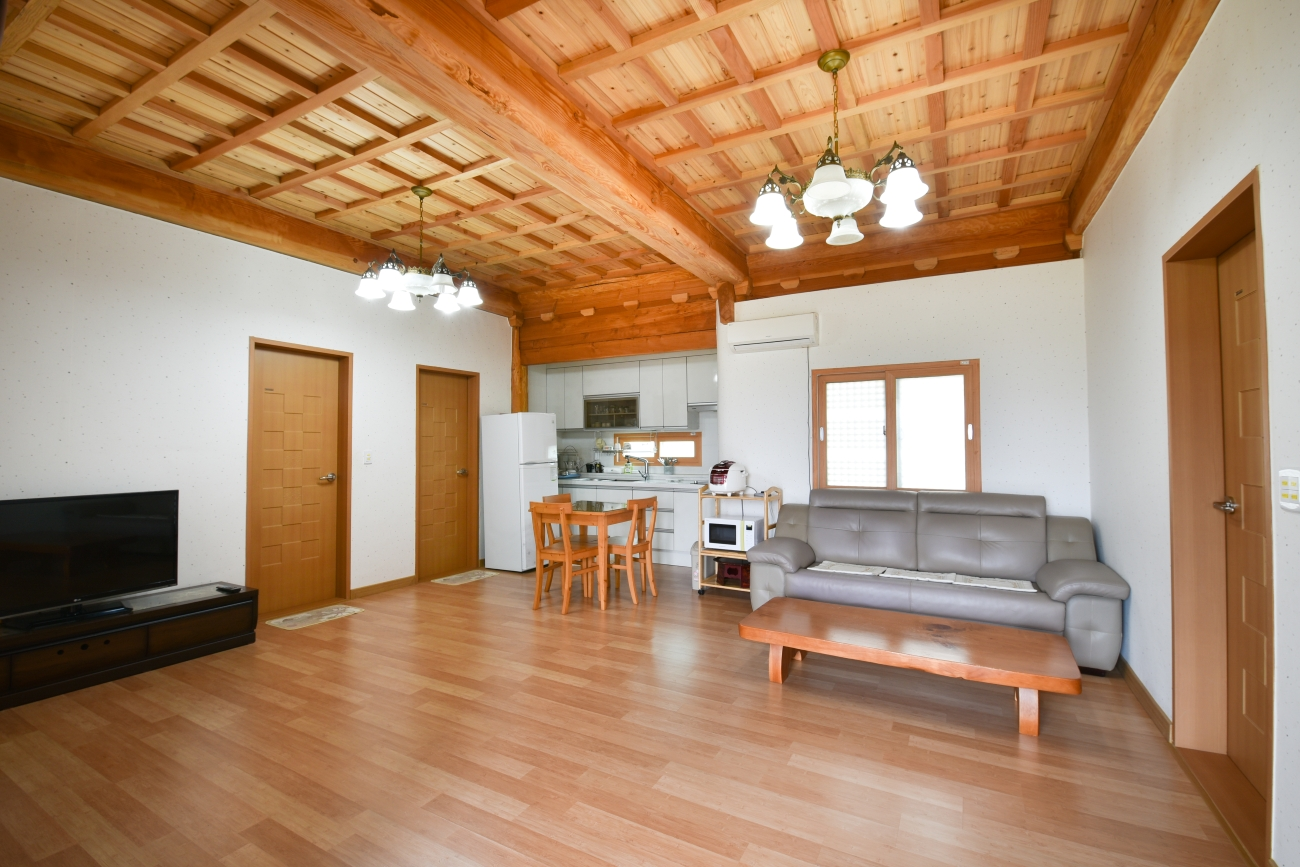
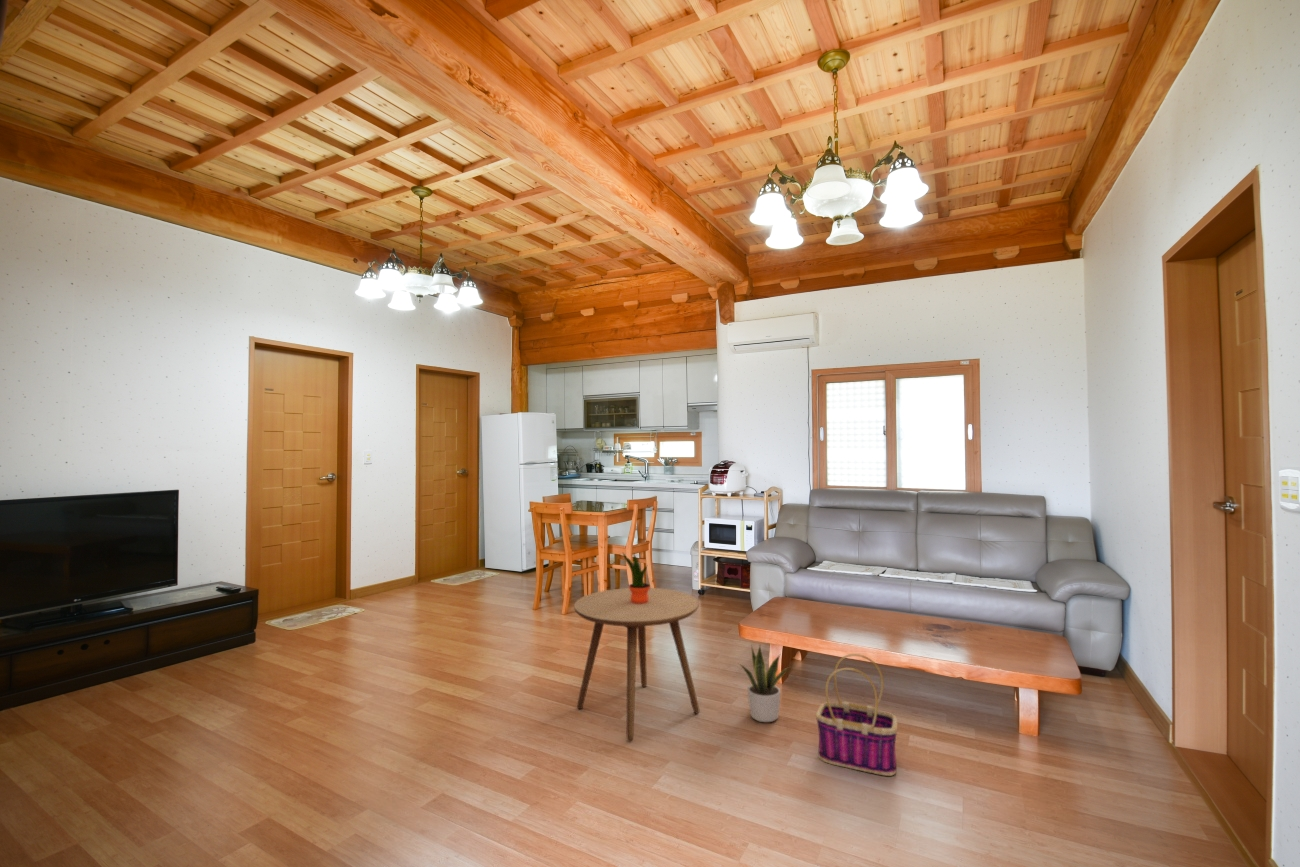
+ side table [573,587,700,742]
+ potted plant [622,552,651,604]
+ potted plant [738,644,791,723]
+ basket [815,653,898,777]
